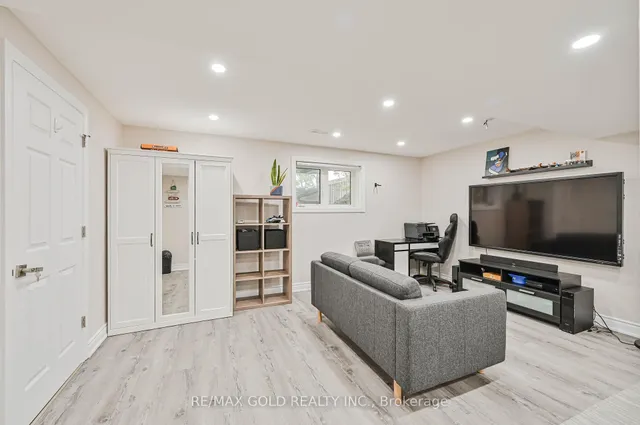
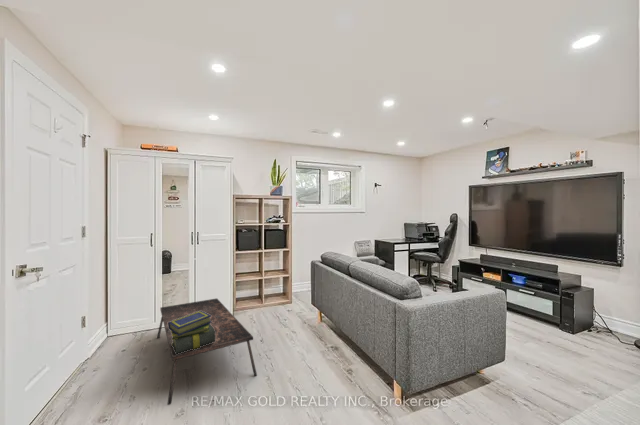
+ stack of books [168,311,215,354]
+ coffee table [156,297,258,406]
